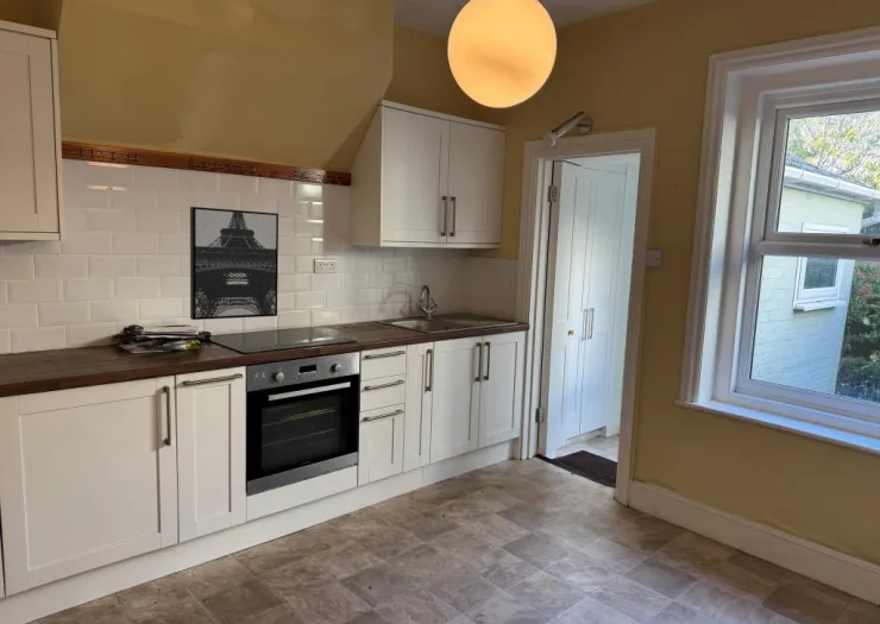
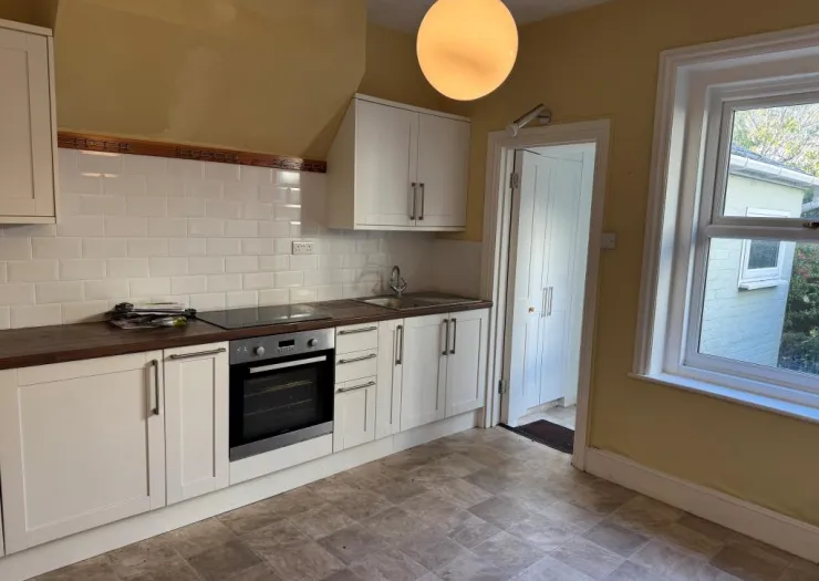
- wall art [189,206,279,321]
